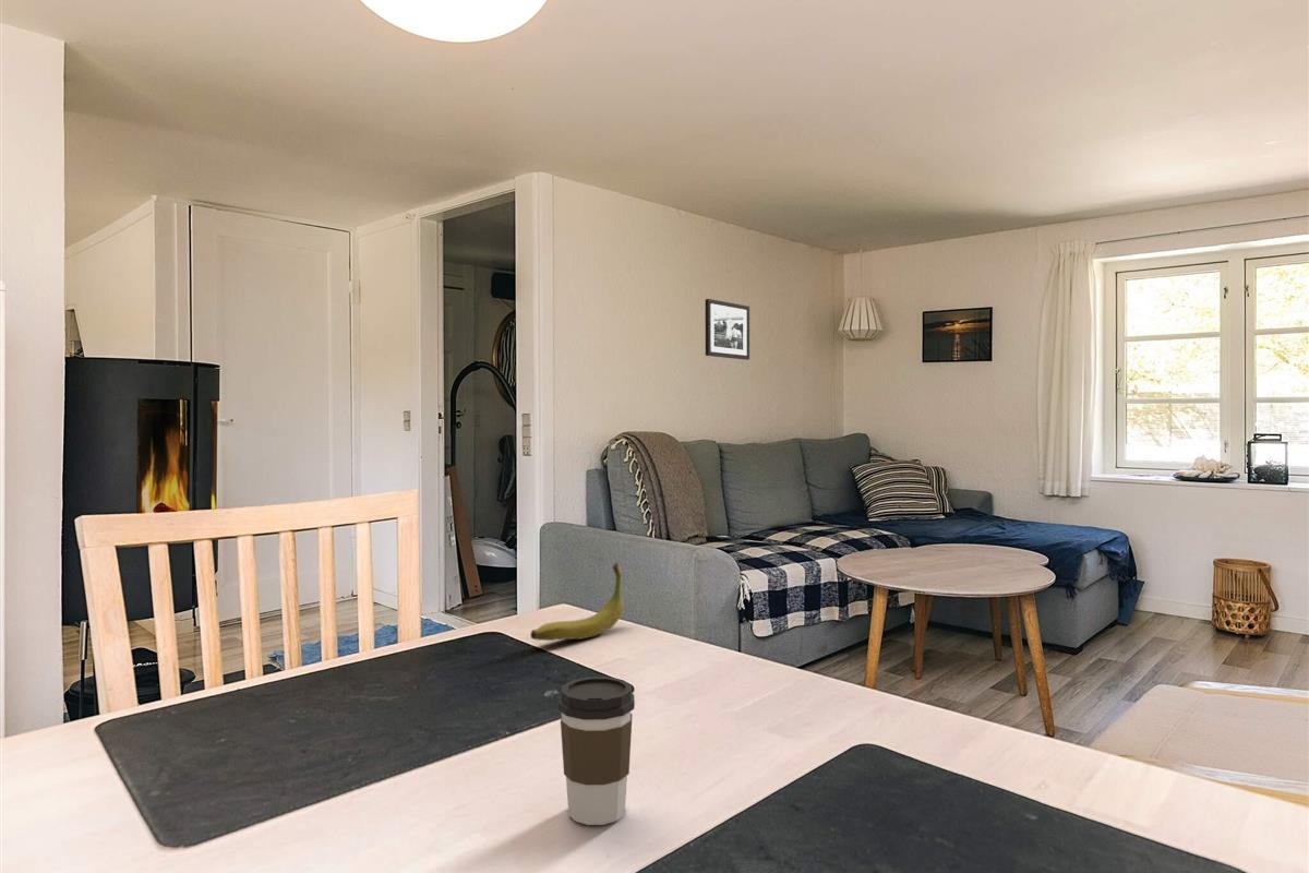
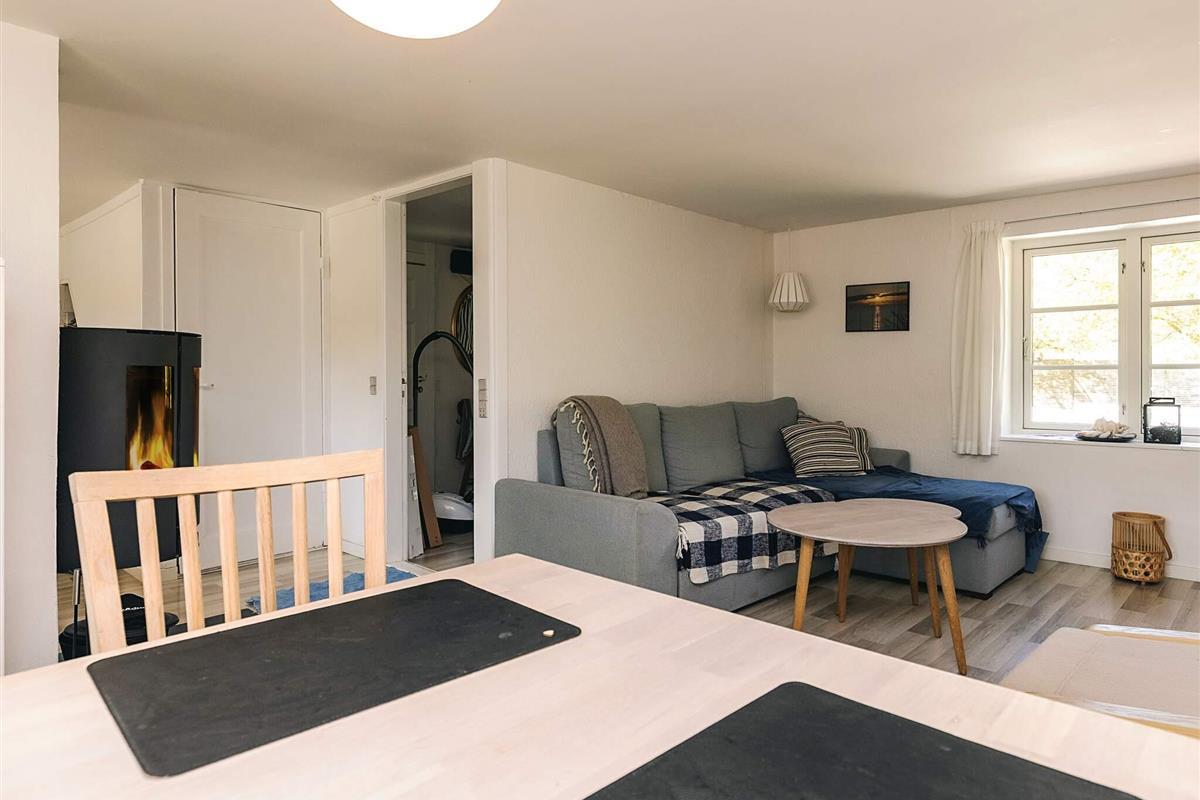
- coffee cup [556,675,636,826]
- banana [529,562,625,642]
- picture frame [705,298,750,361]
